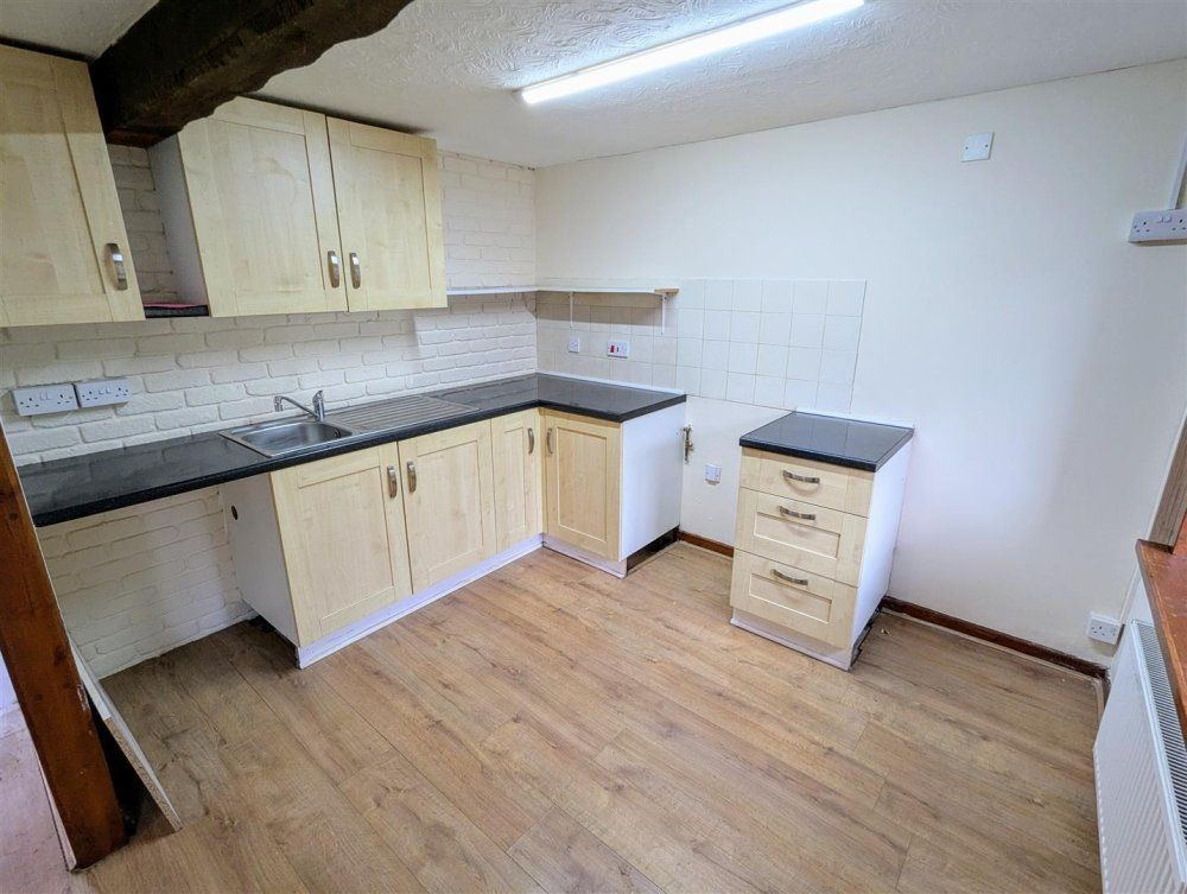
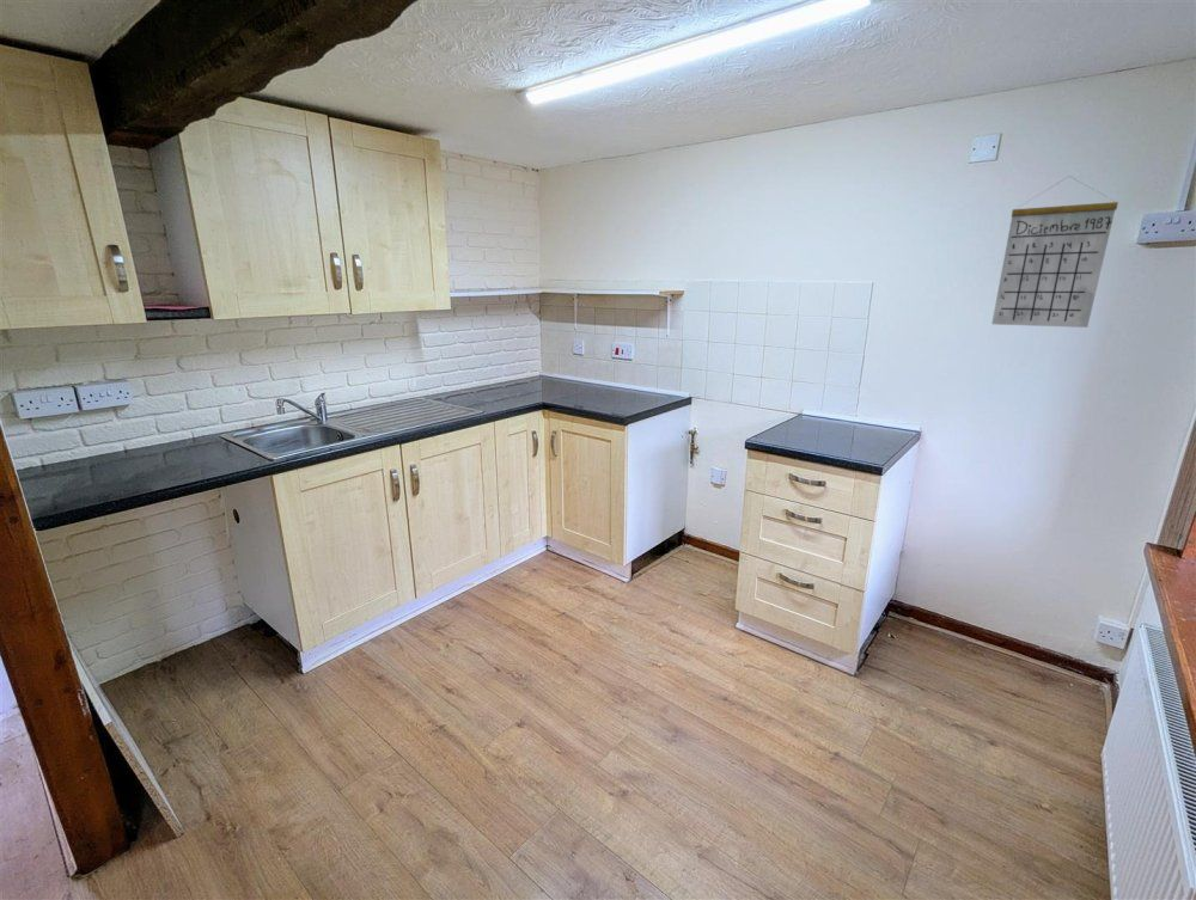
+ calendar [990,176,1119,329]
